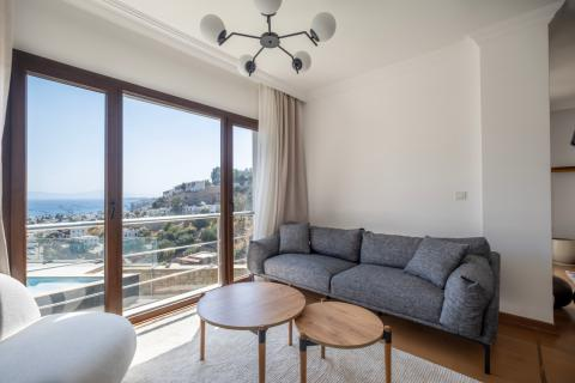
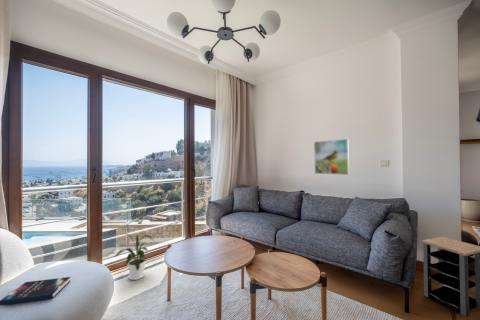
+ hardback book [0,276,72,306]
+ house plant [114,232,155,281]
+ side table [421,236,480,318]
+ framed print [313,138,350,176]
